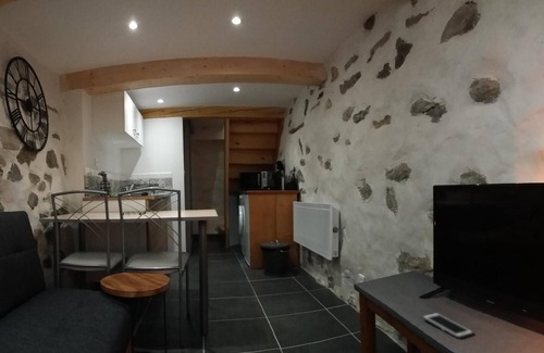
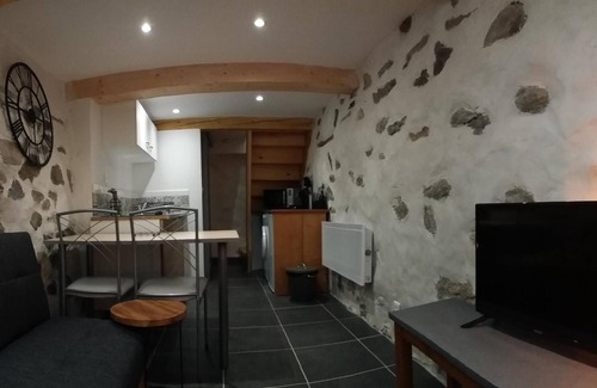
- cell phone [421,312,474,340]
